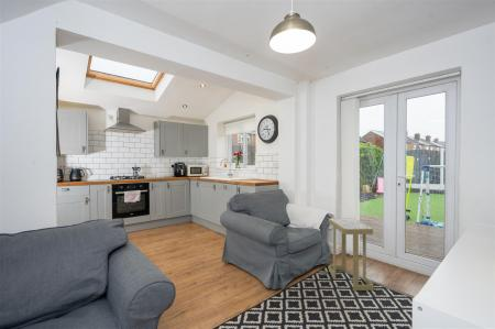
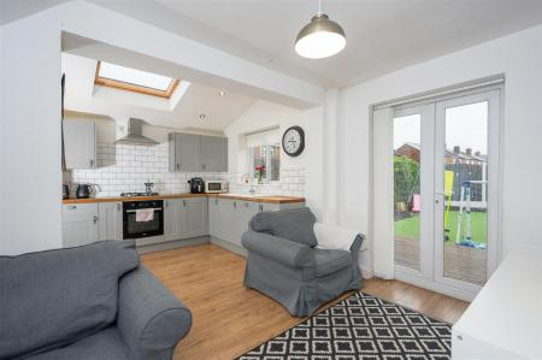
- side table [328,217,374,292]
